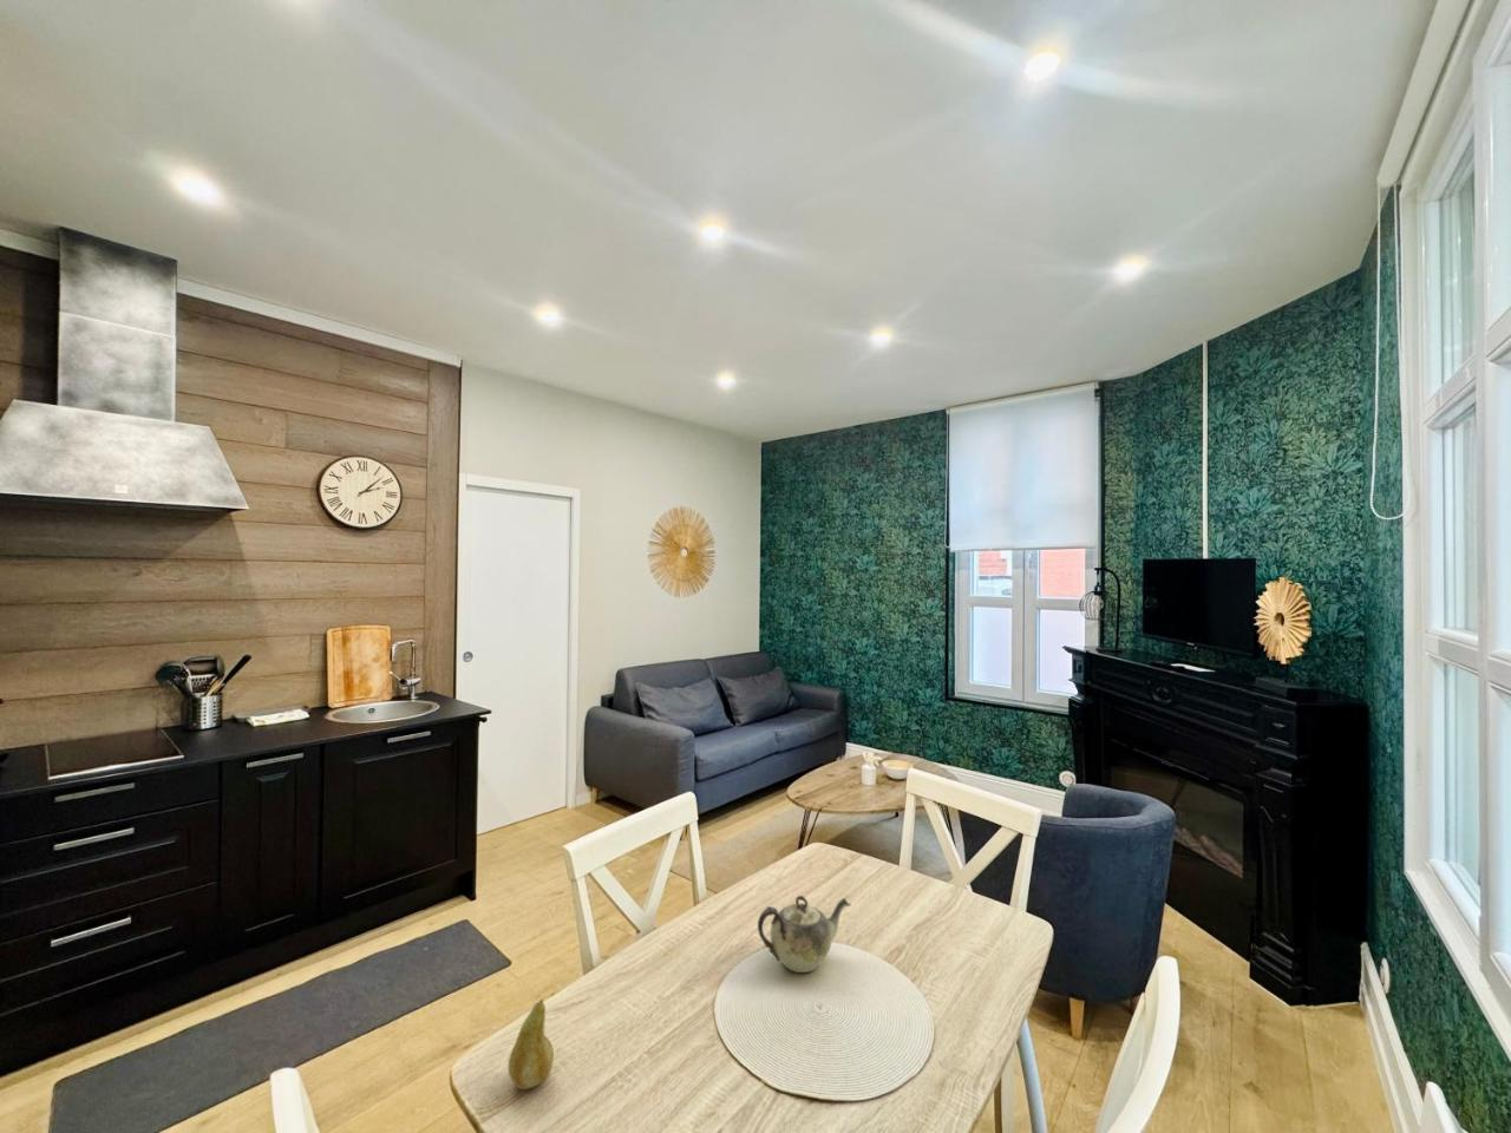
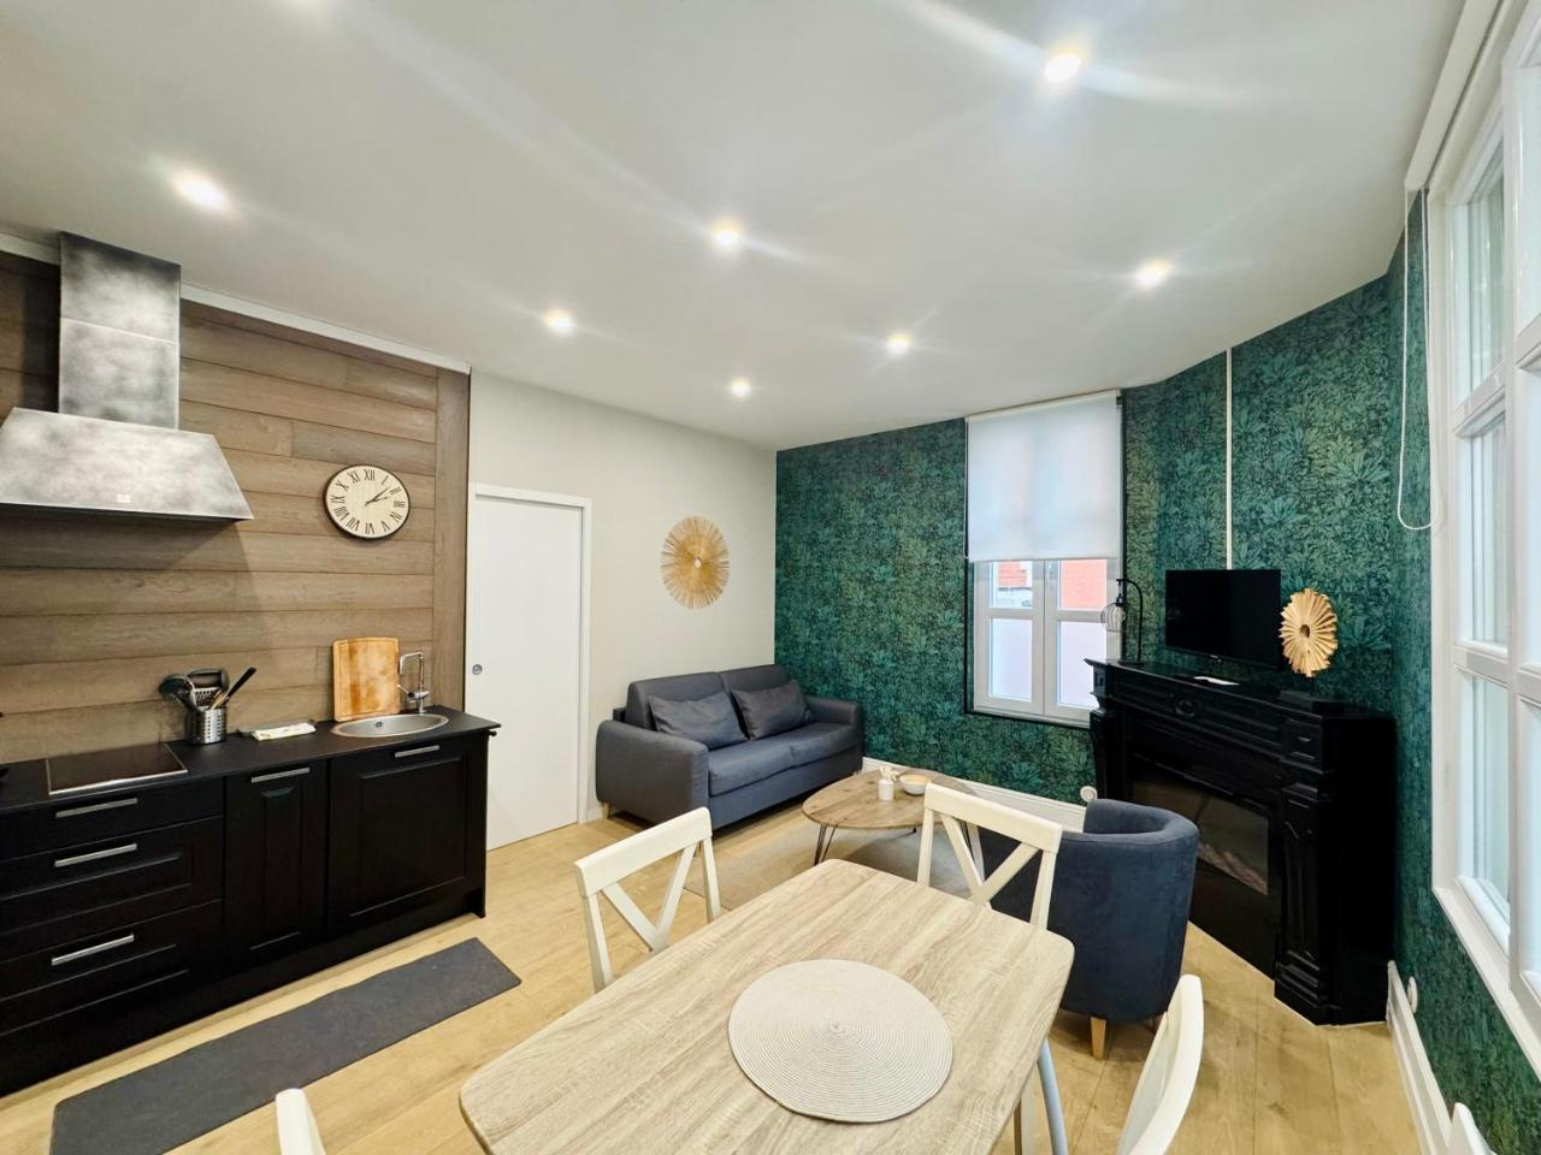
- teapot [757,895,852,974]
- fruit [508,999,554,1090]
